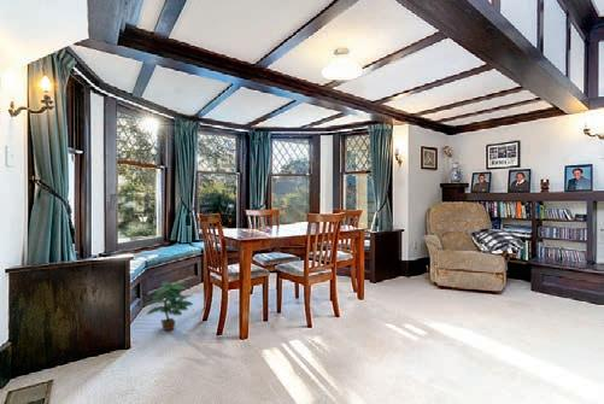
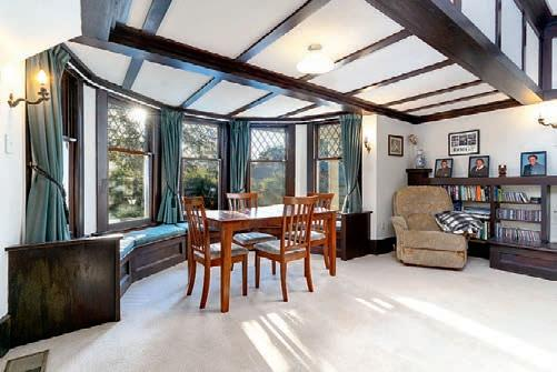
- potted plant [145,280,194,332]
